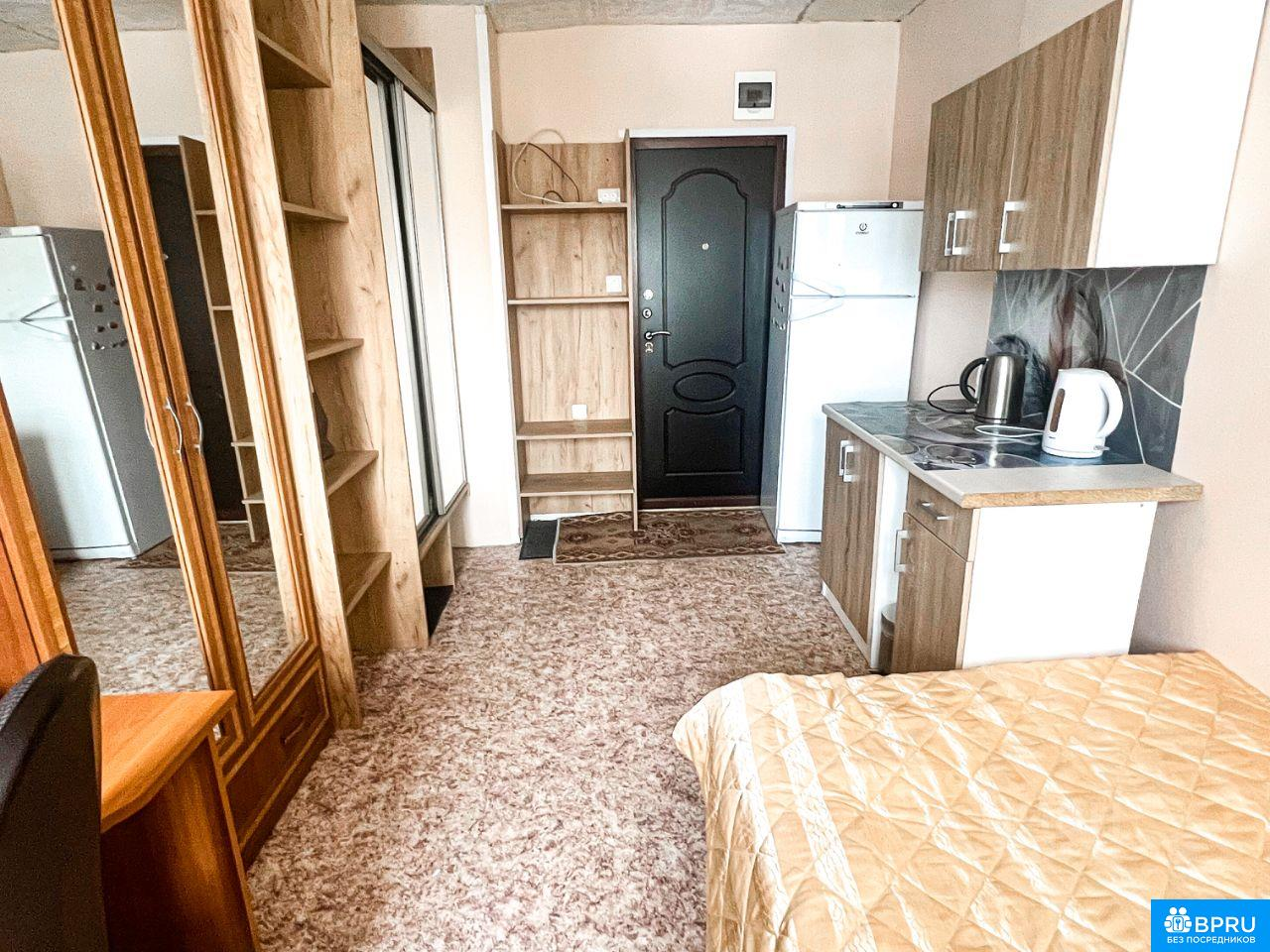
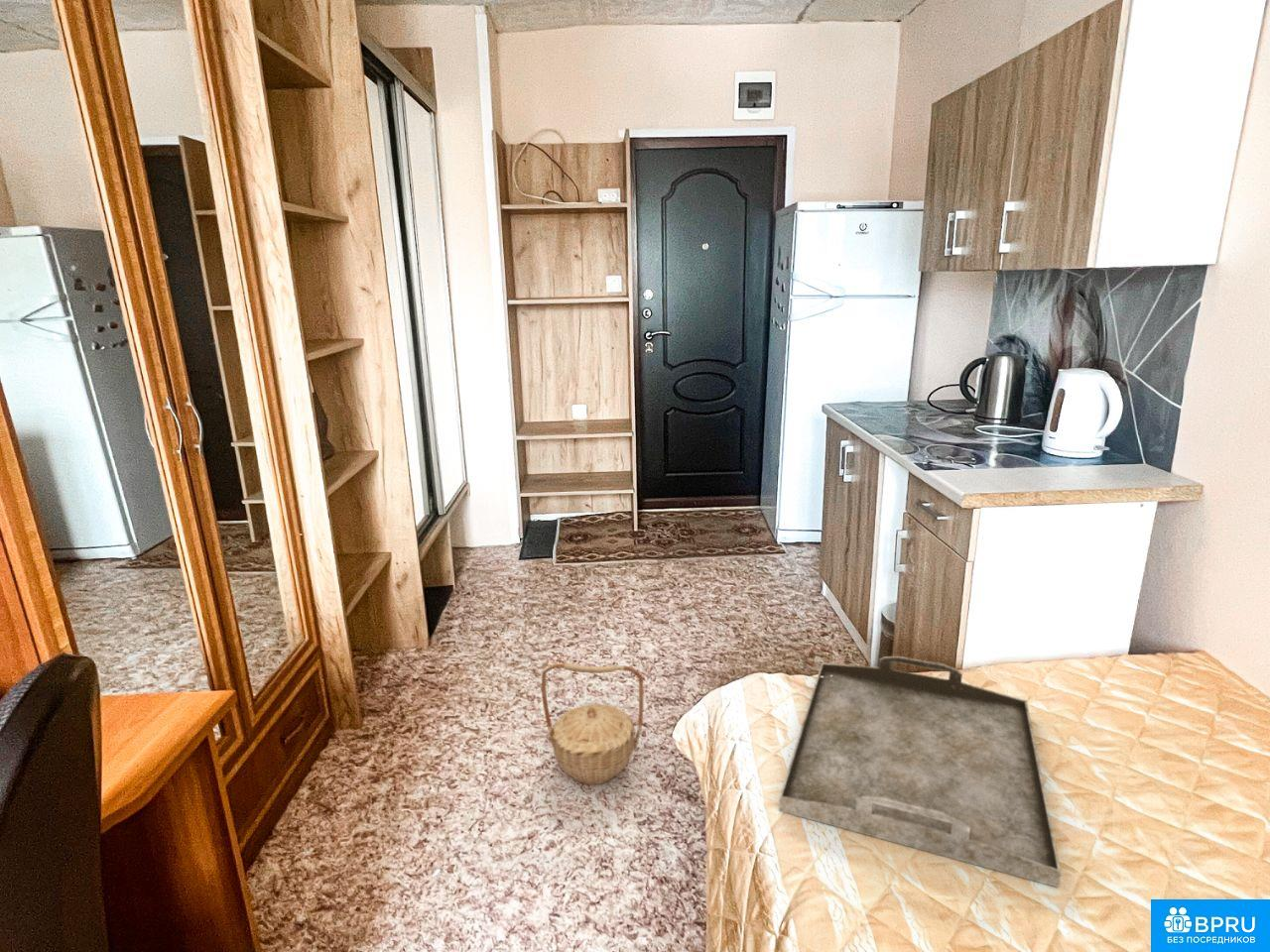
+ basket [540,661,644,785]
+ serving tray [778,655,1063,889]
